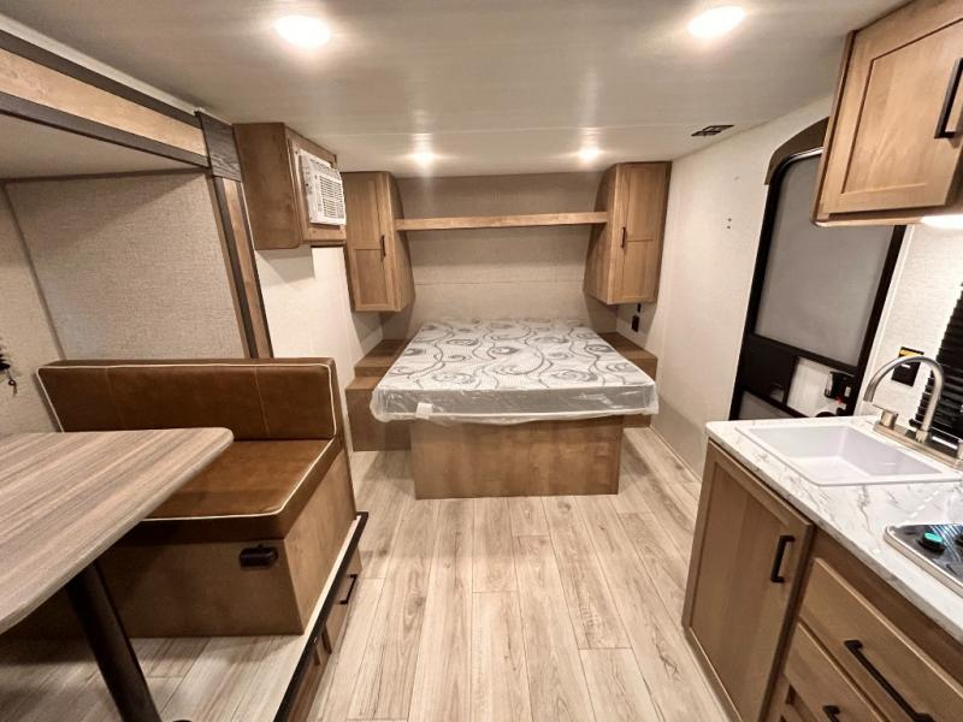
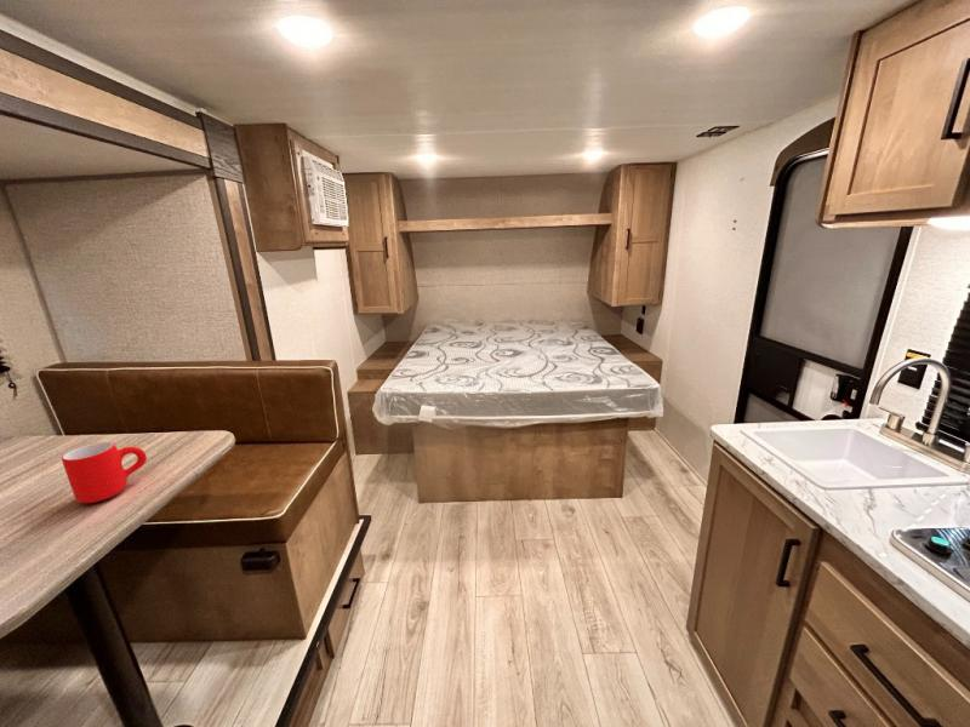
+ mug [61,441,148,504]
